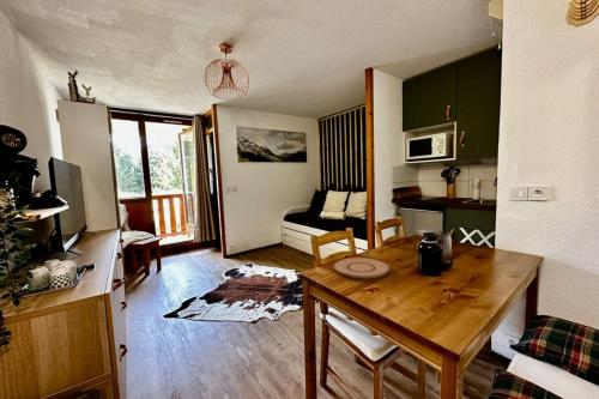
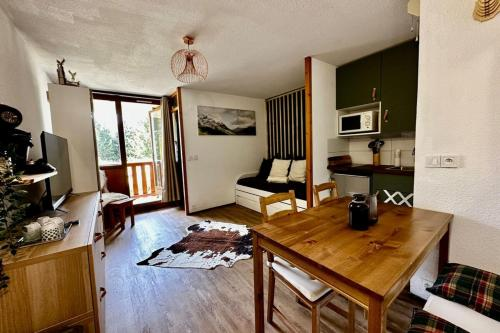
- plate [333,256,392,279]
